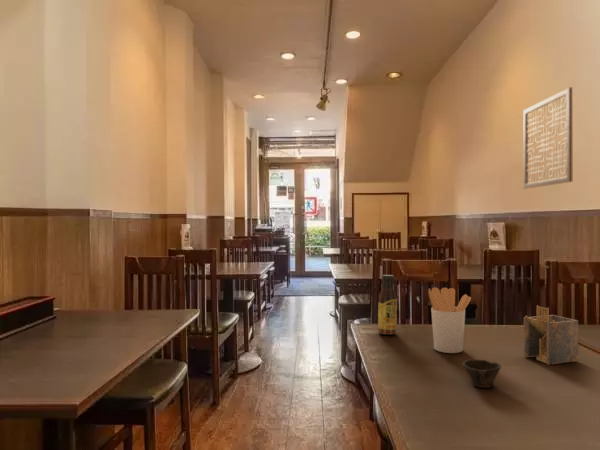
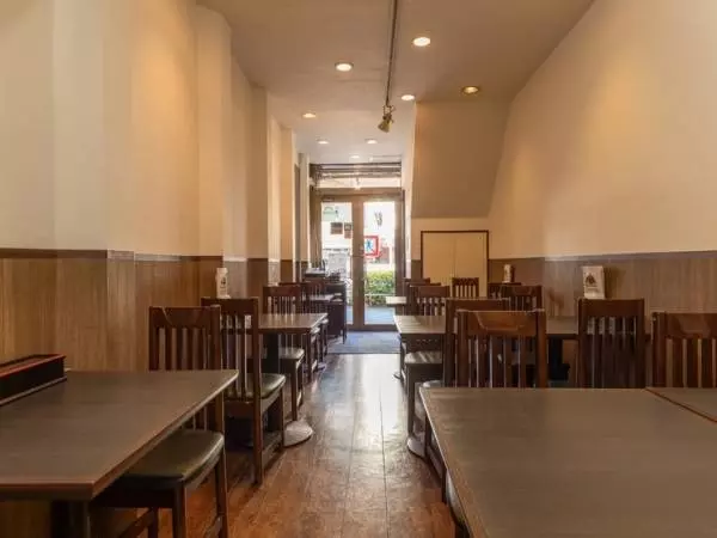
- cup [461,358,502,389]
- utensil holder [427,287,472,354]
- sauce bottle [377,274,398,336]
- napkin holder [523,305,579,366]
- wall art [522,86,573,190]
